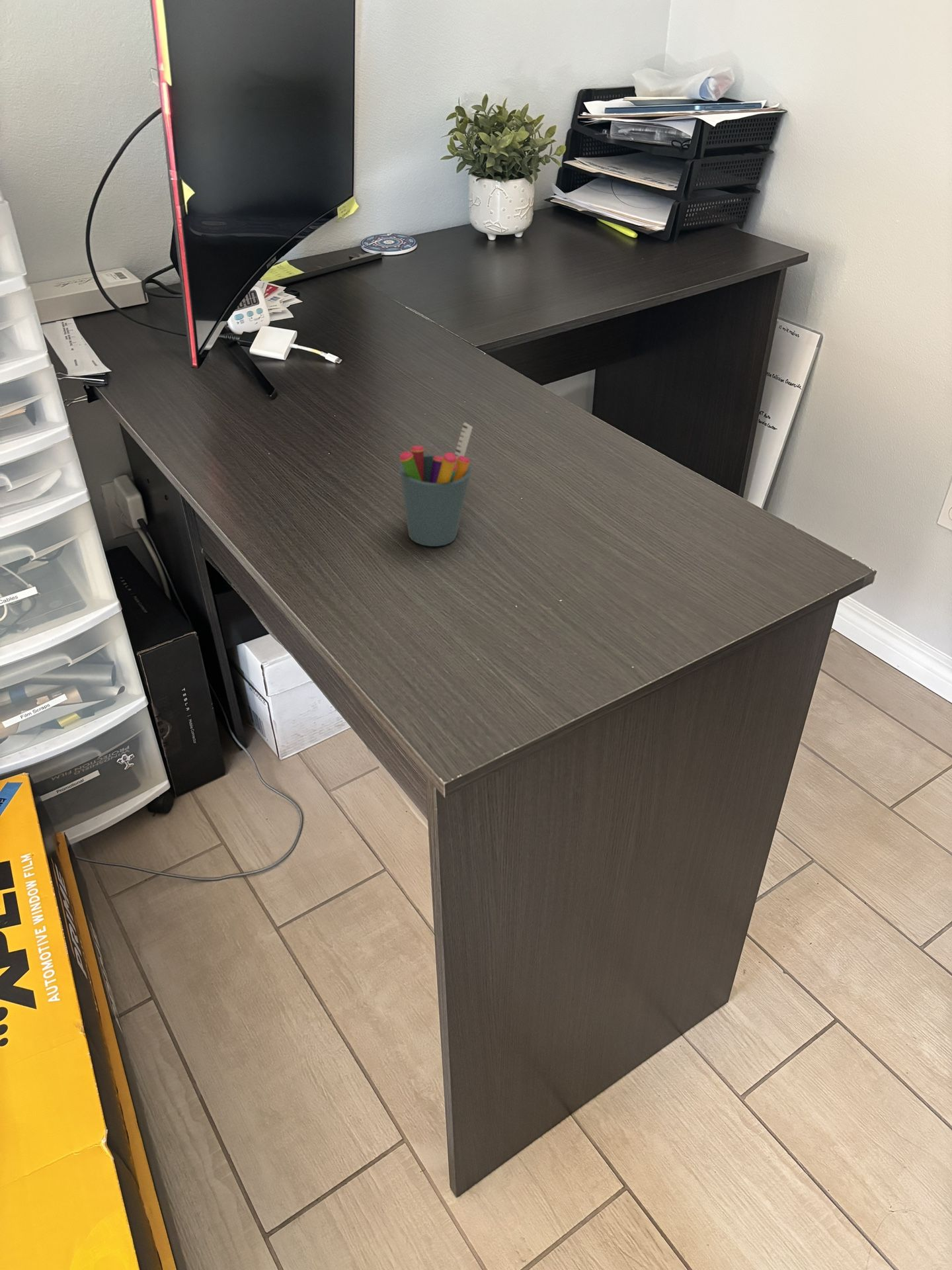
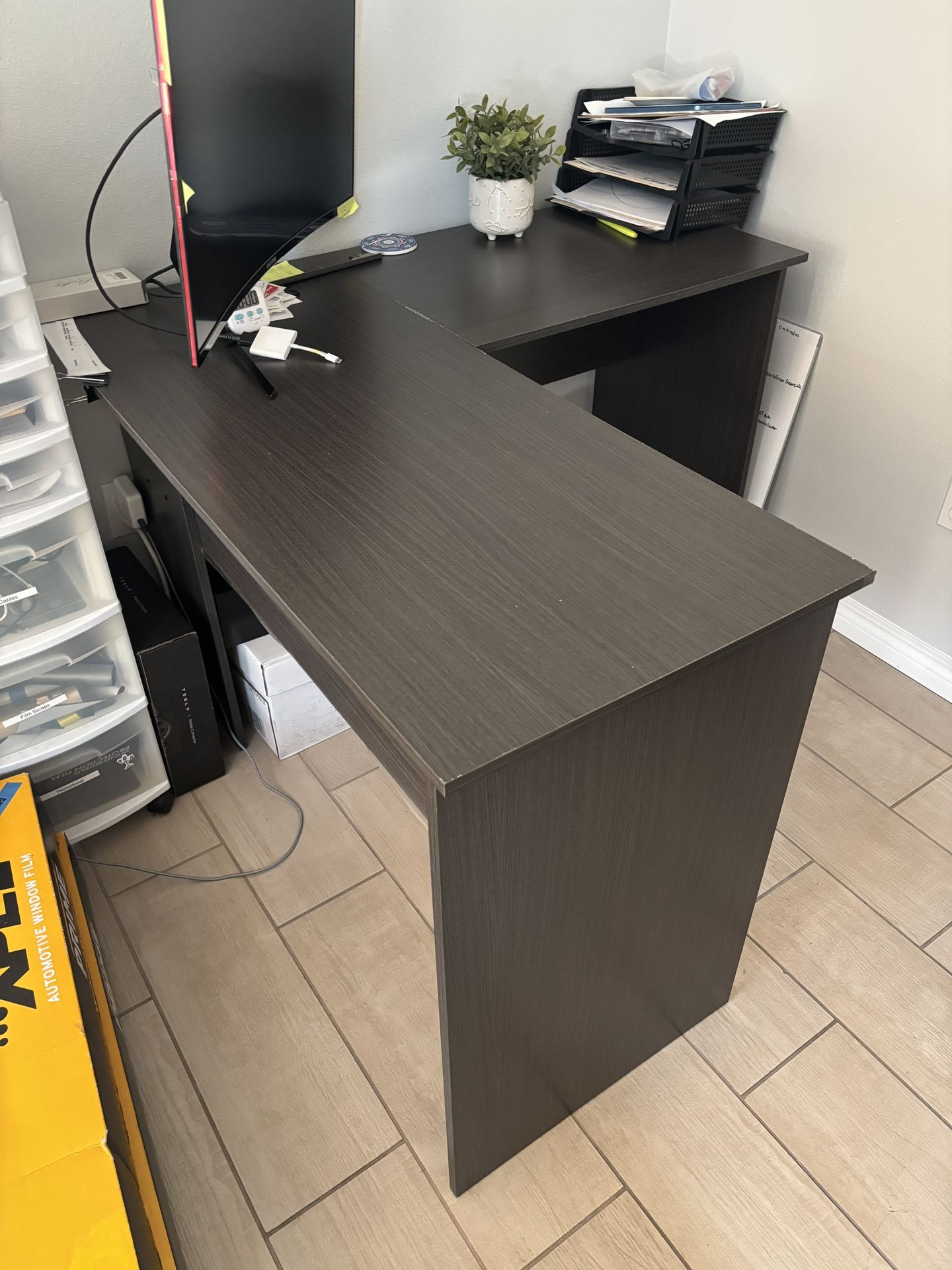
- pen holder [399,422,473,547]
